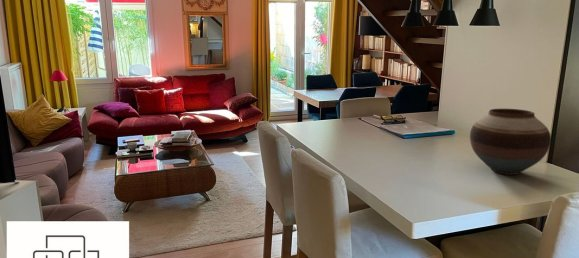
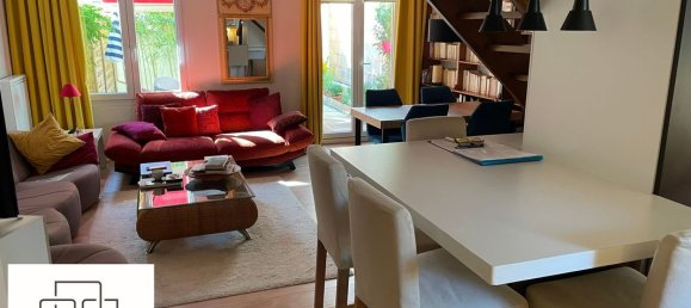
- vase [469,108,552,176]
